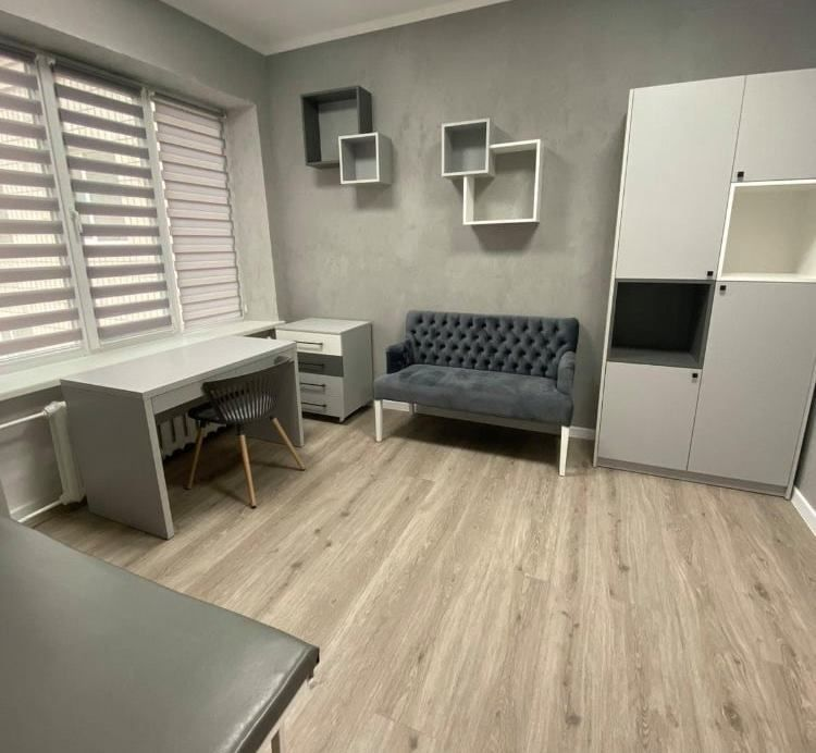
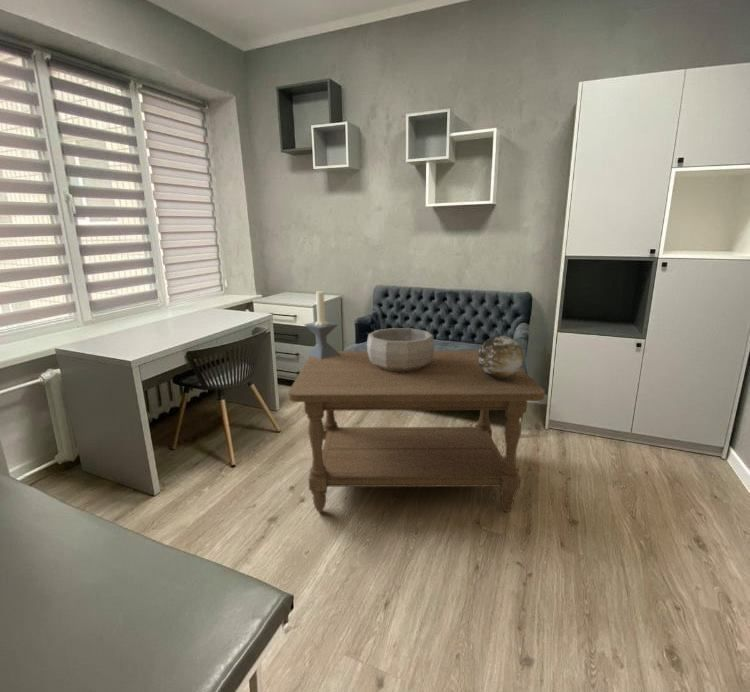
+ decorative orb [478,335,524,379]
+ candle holder [303,290,340,359]
+ decorative bowl [366,327,436,372]
+ coffee table [287,349,546,513]
